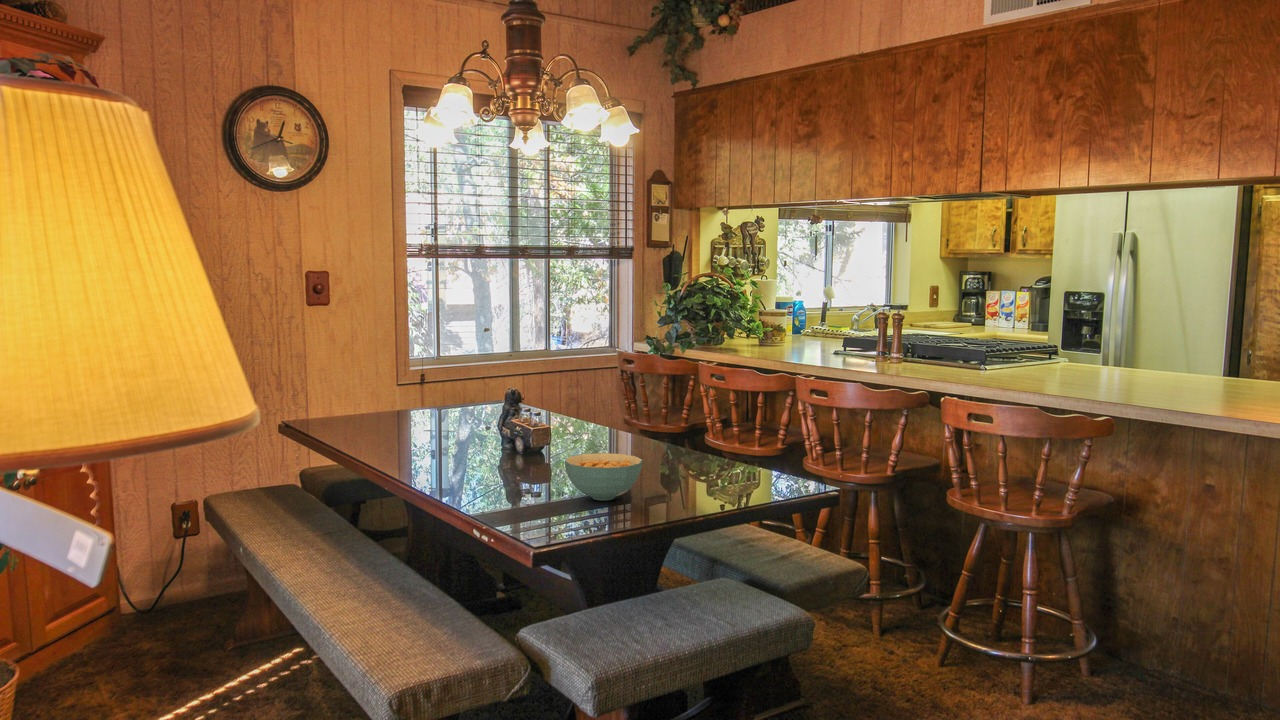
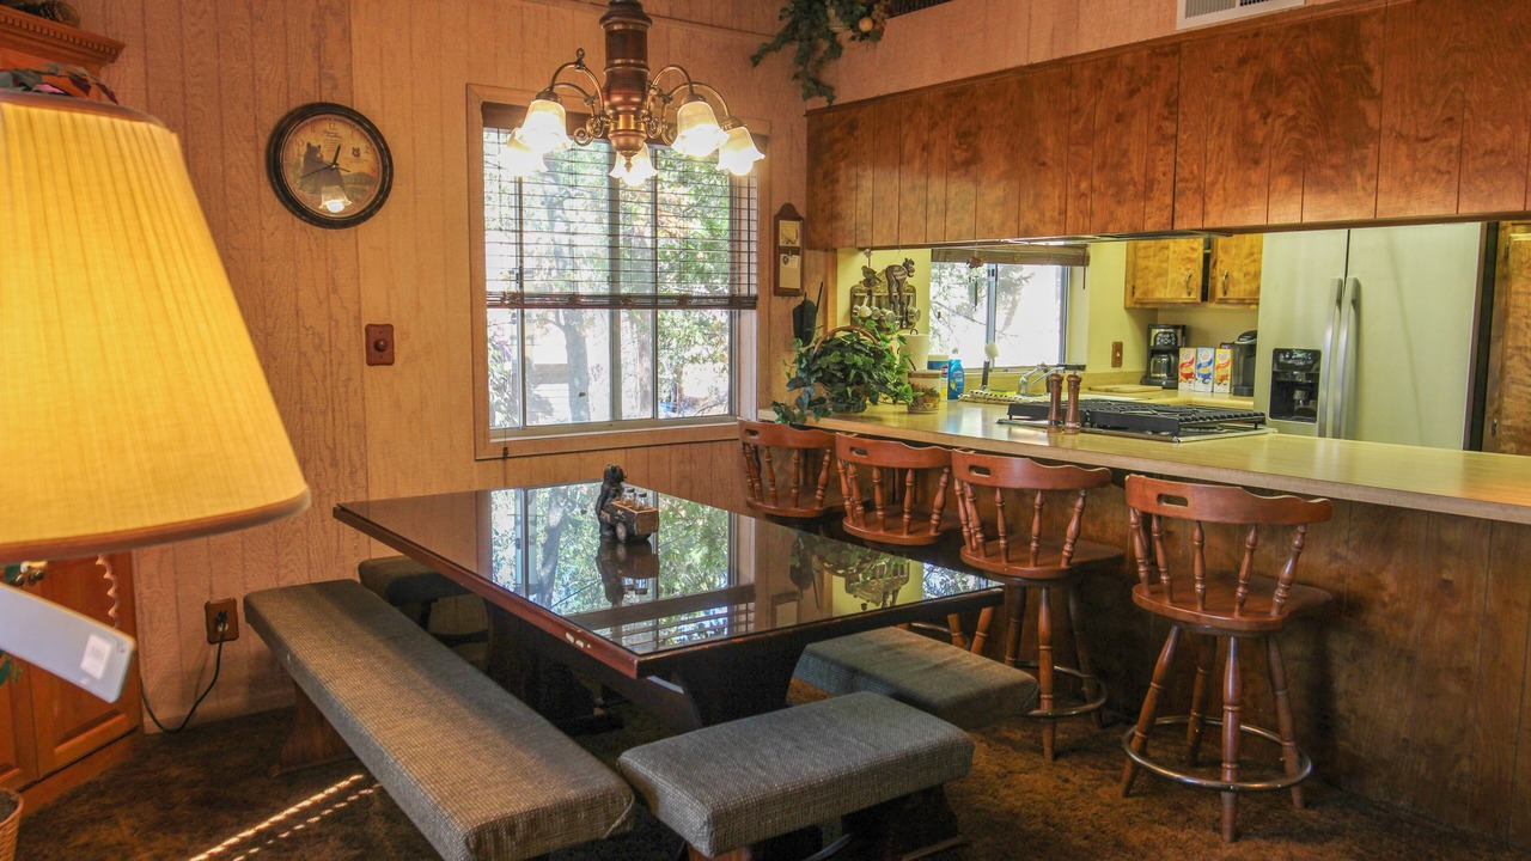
- cereal bowl [564,452,643,501]
